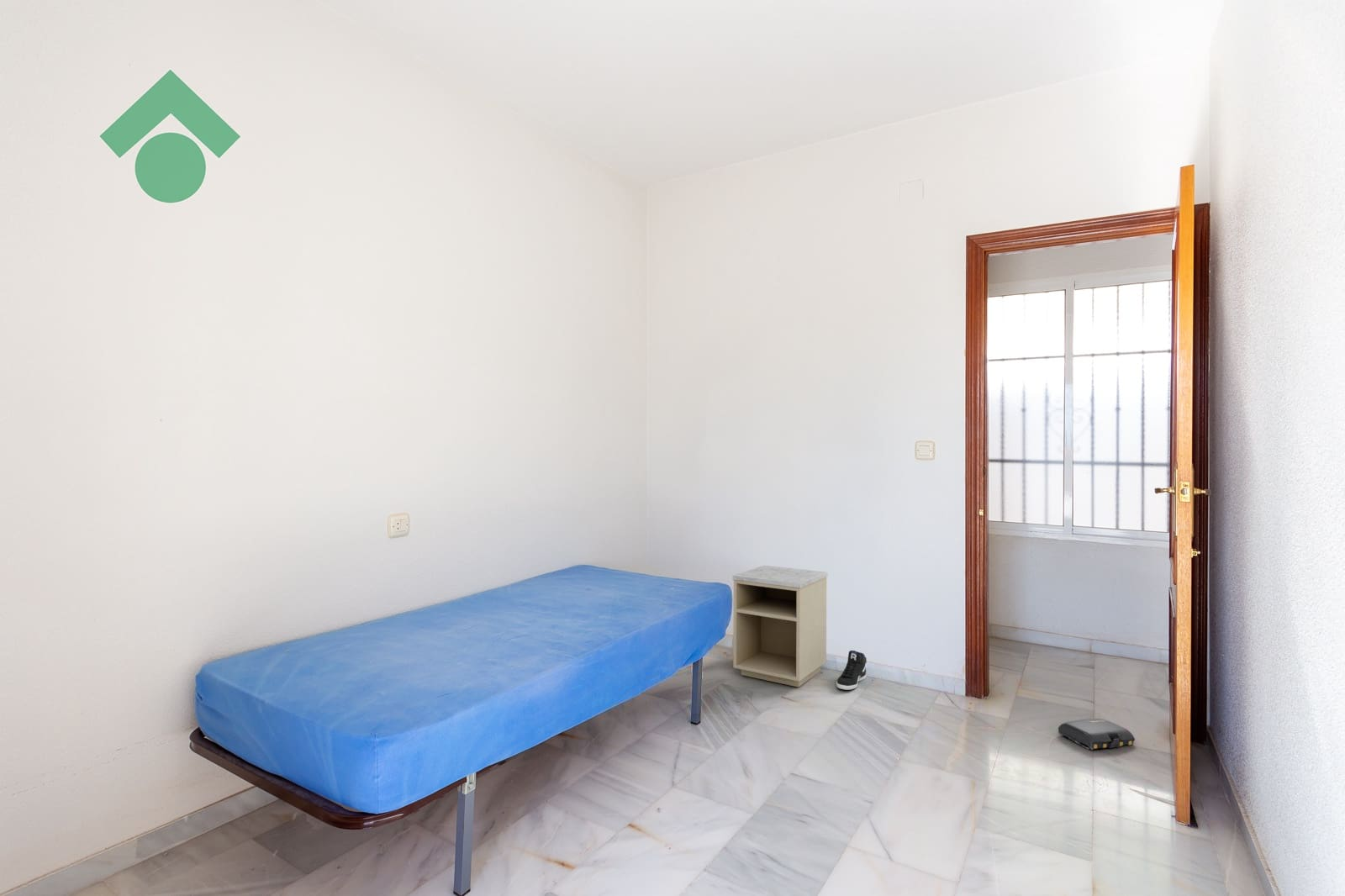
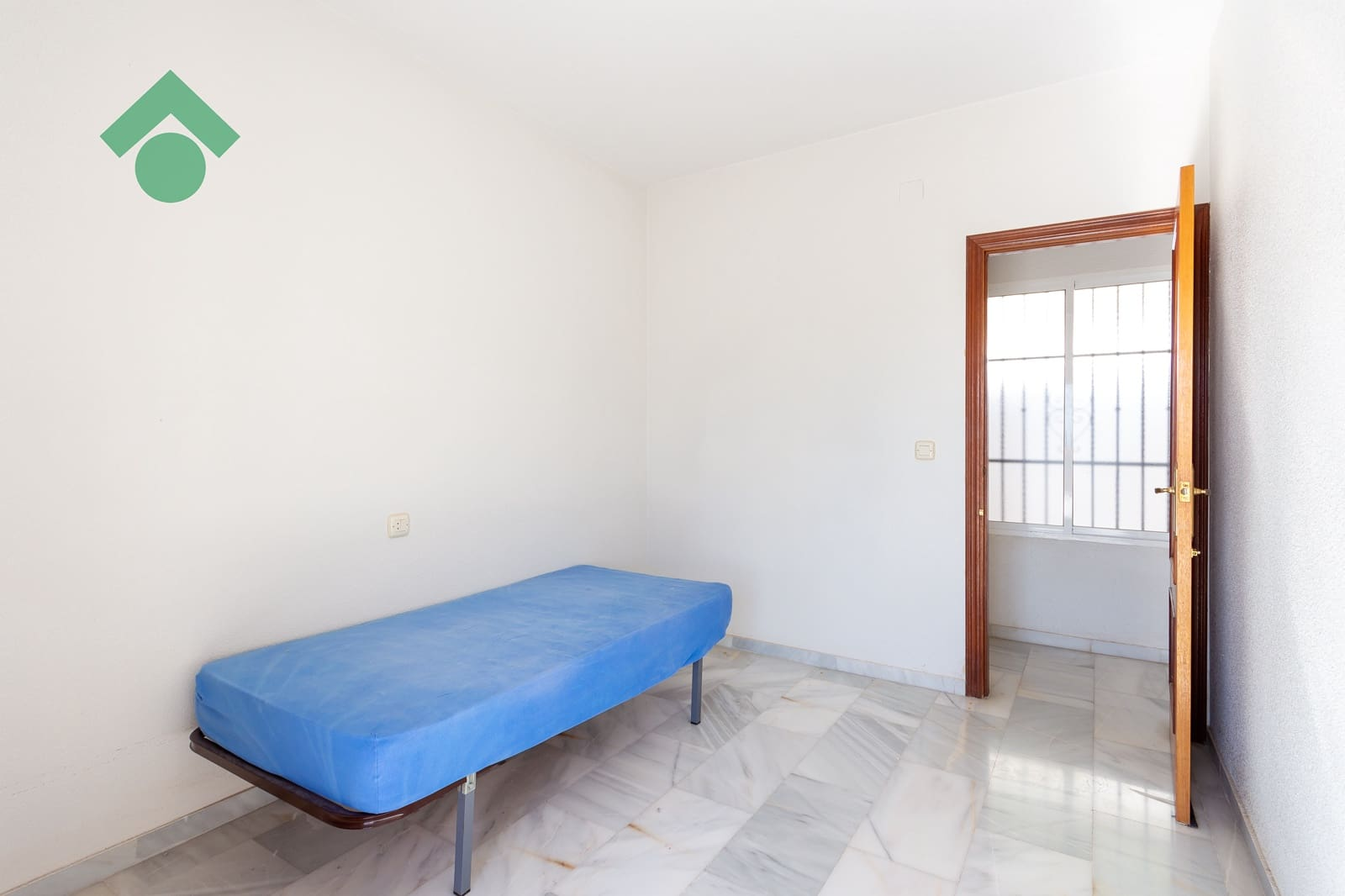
- nightstand [731,565,829,688]
- sneaker [836,650,868,691]
- bag [1058,718,1136,751]
